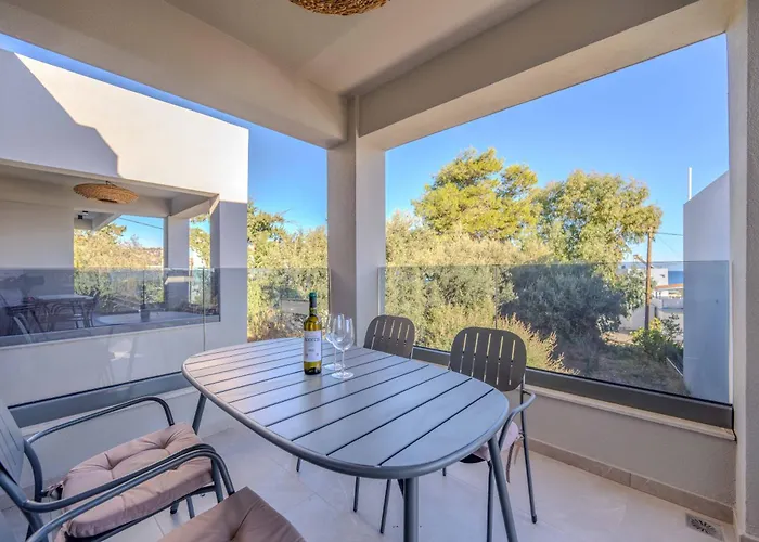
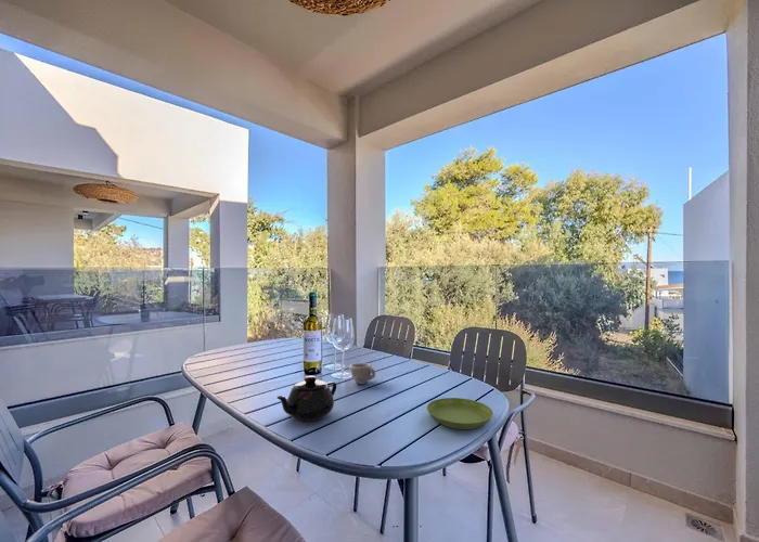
+ teapot [275,375,338,423]
+ saucer [426,397,494,430]
+ cup [348,362,376,385]
